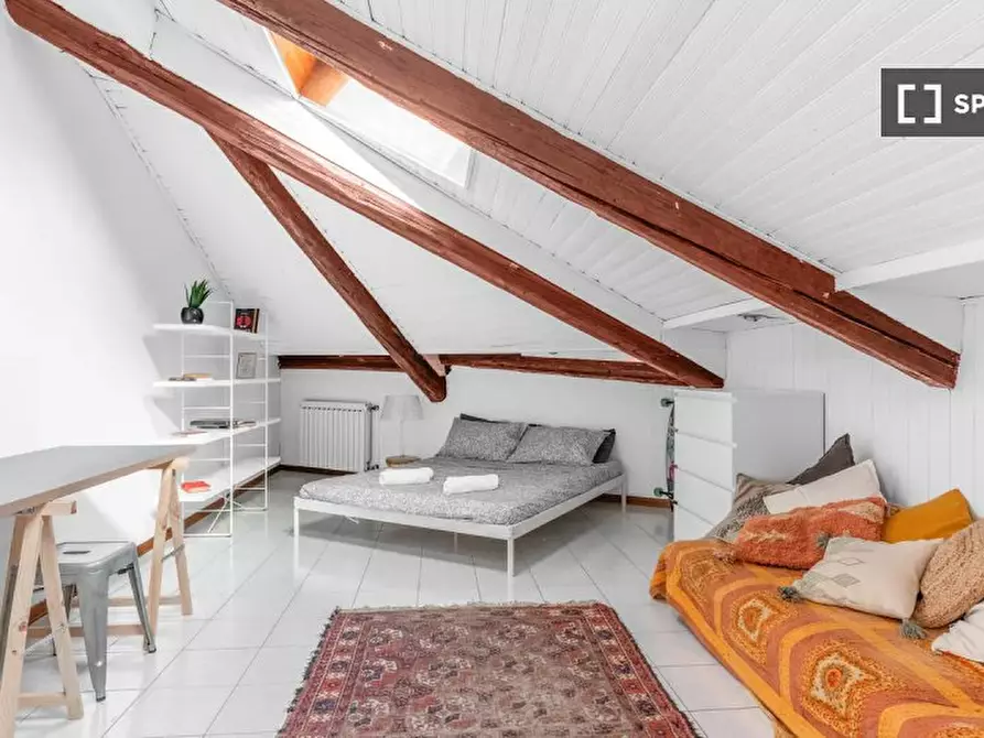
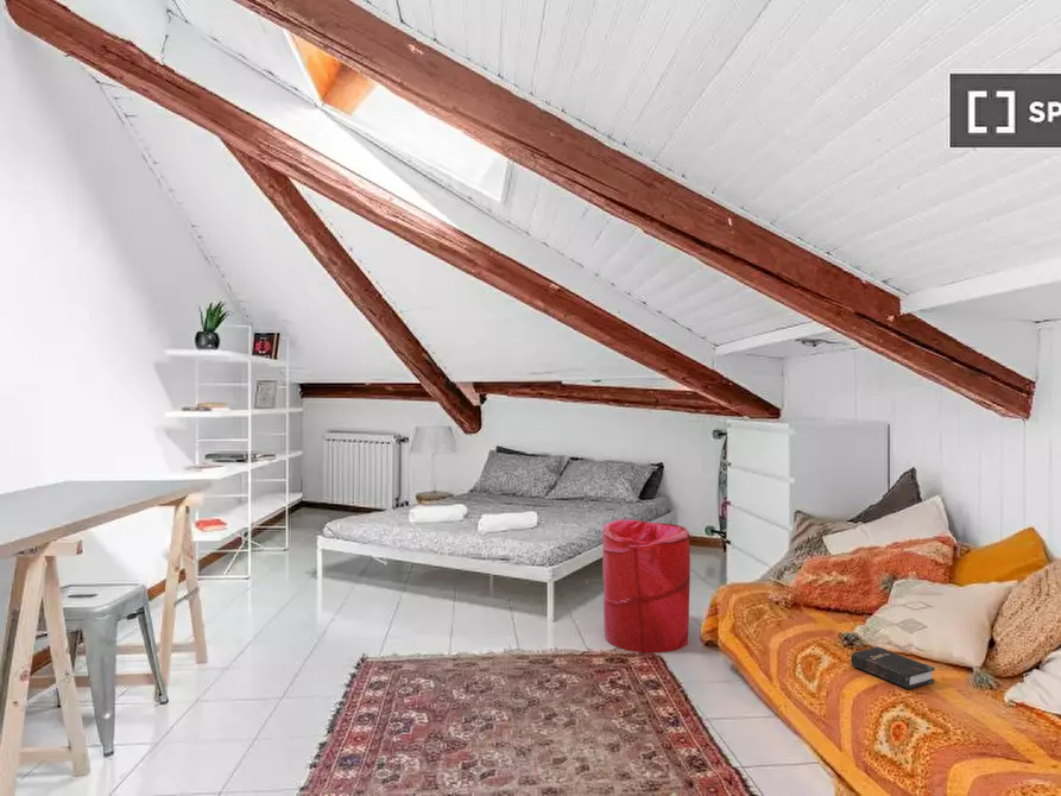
+ hardback book [850,645,936,690]
+ laundry hamper [601,518,691,653]
